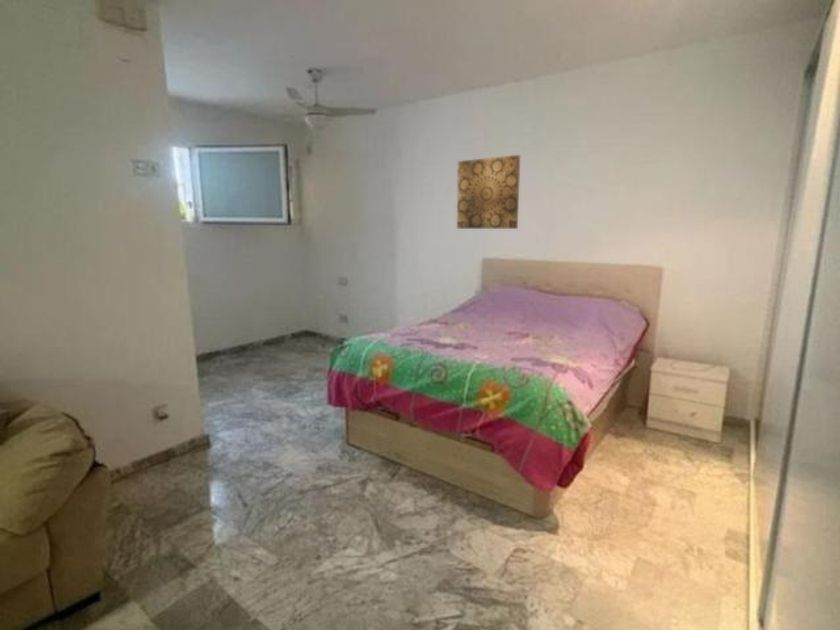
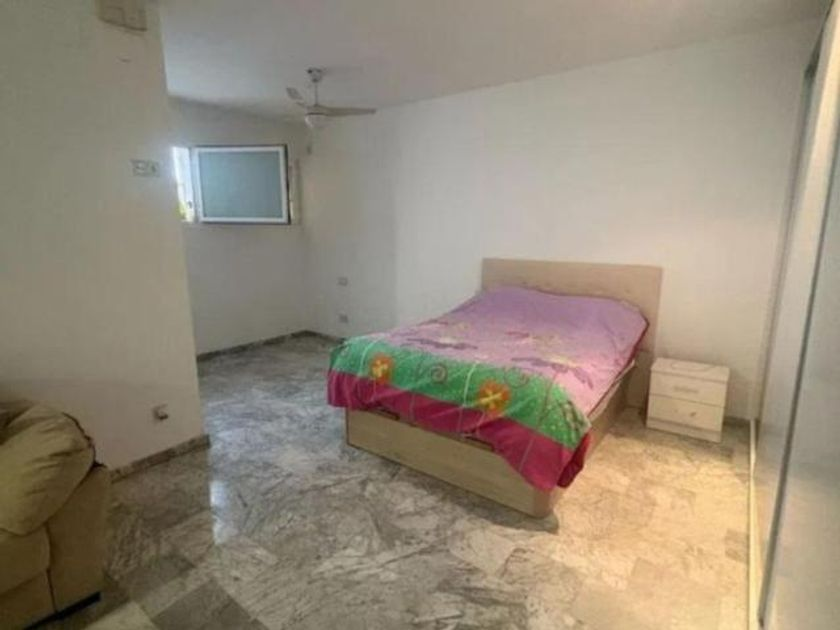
- wall art [456,154,522,230]
